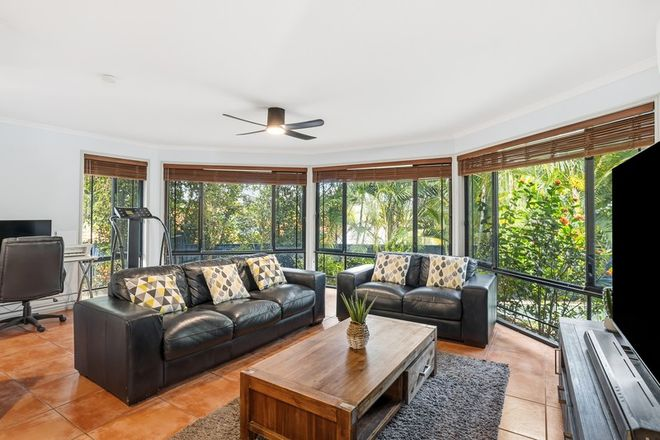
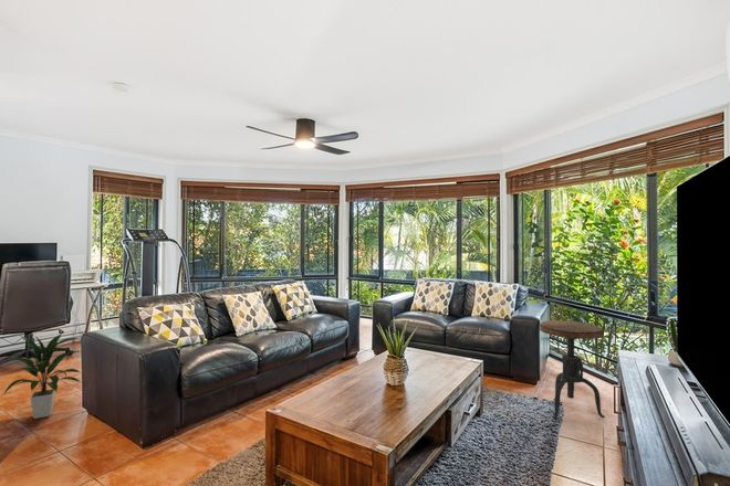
+ side table [539,319,606,420]
+ indoor plant [1,332,82,420]
